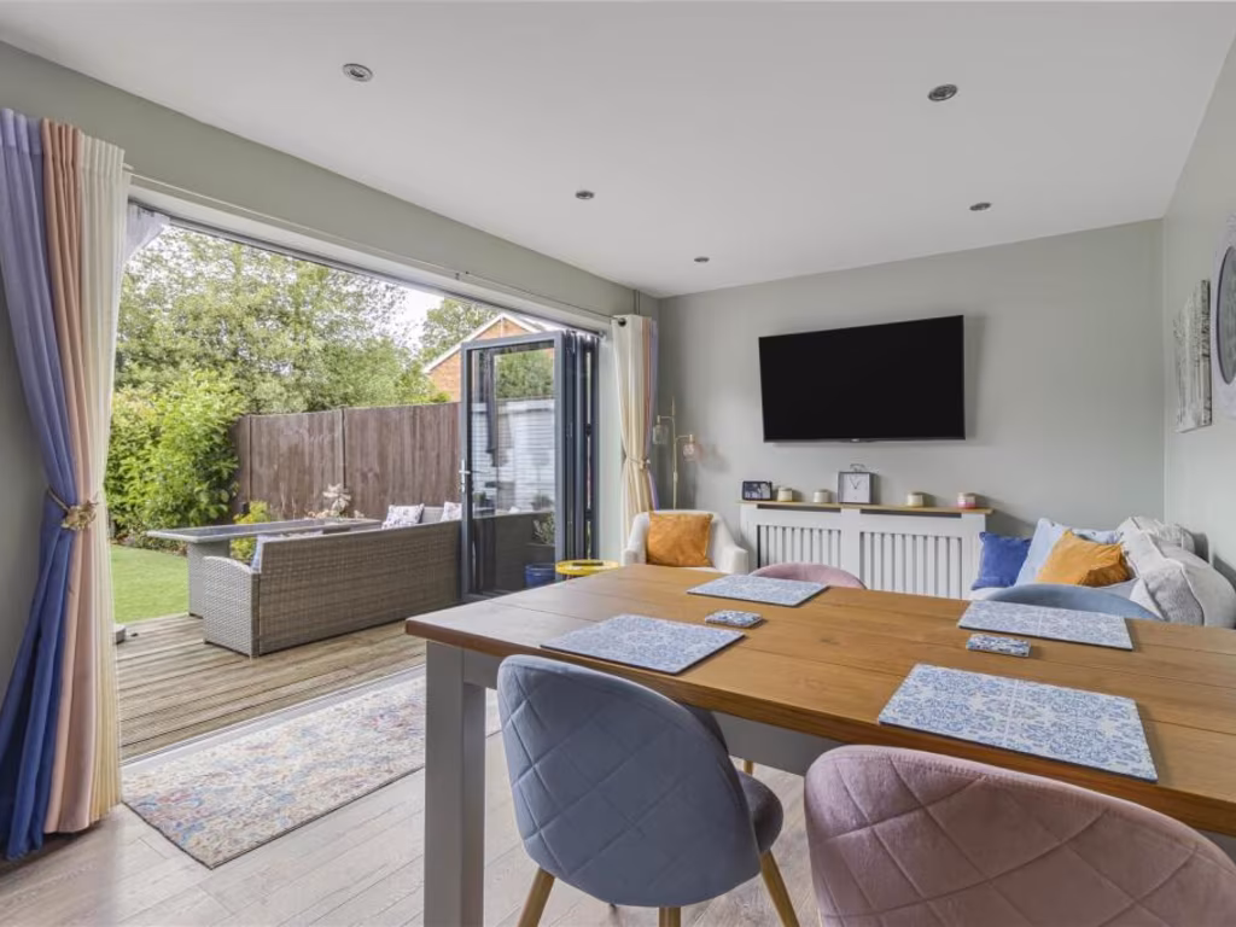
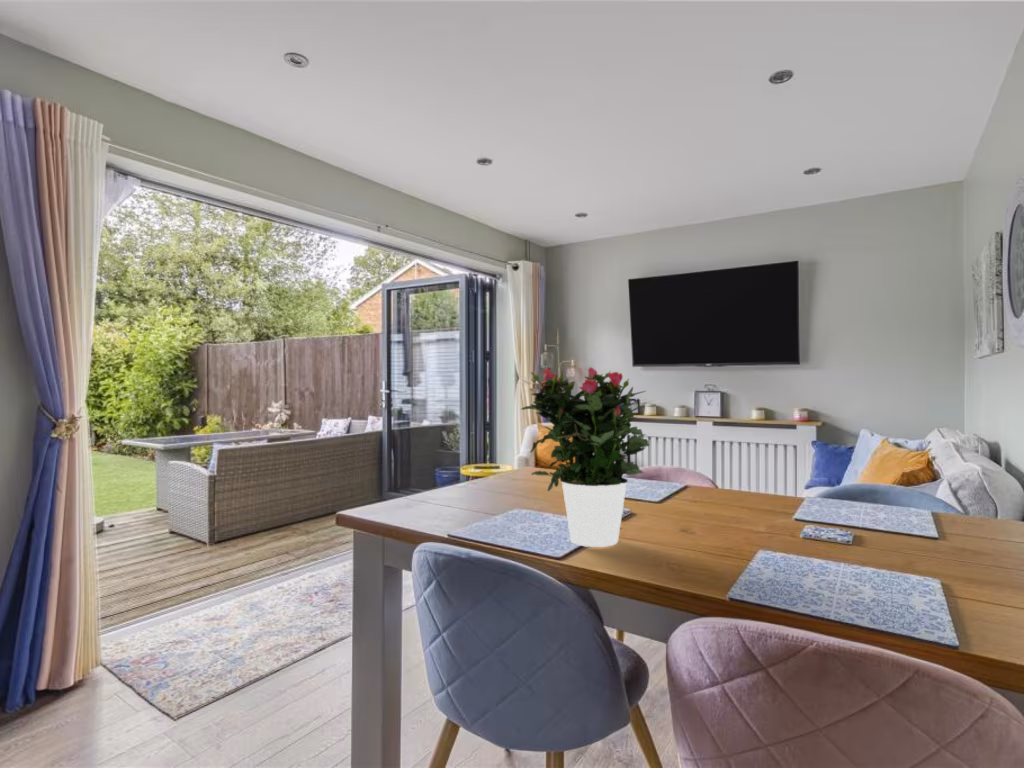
+ potted flower [520,366,651,548]
